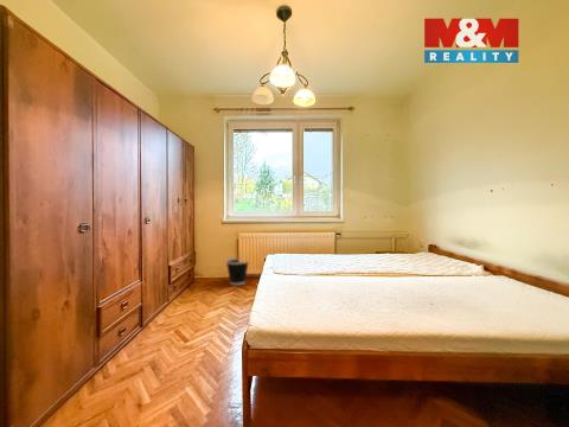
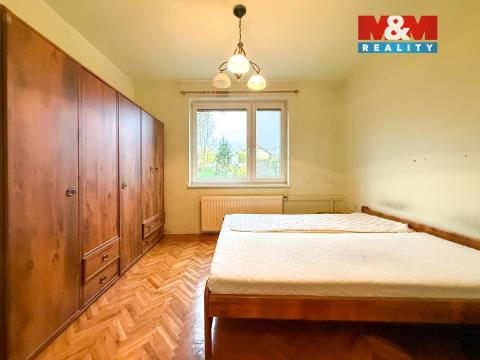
- wastebasket [225,257,250,286]
